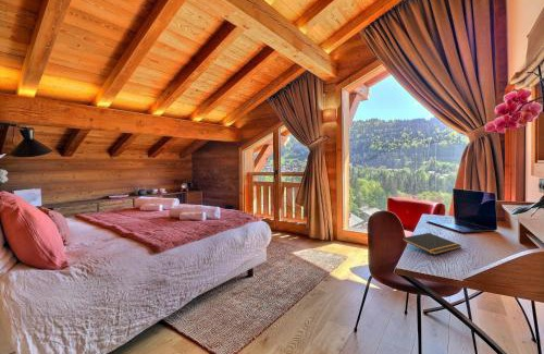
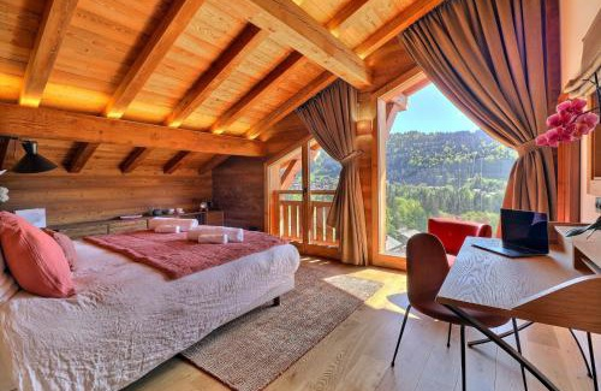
- notepad [400,232,462,256]
